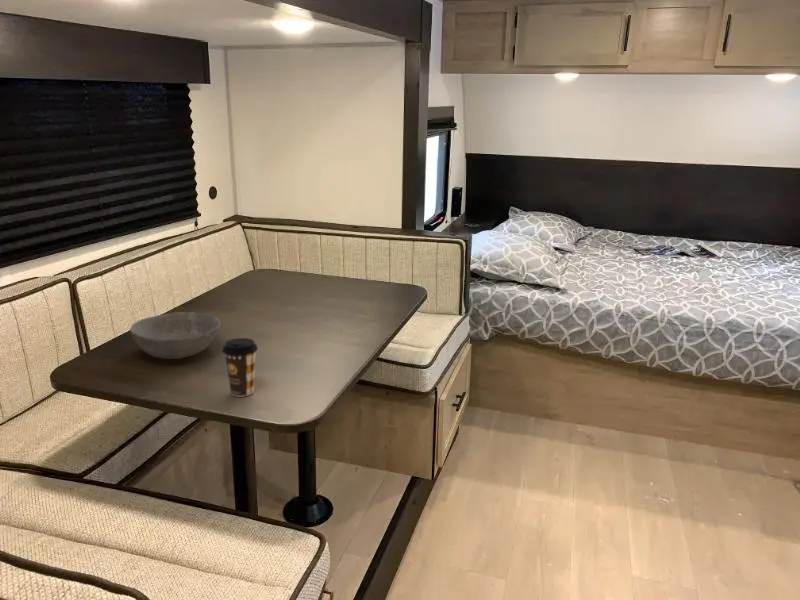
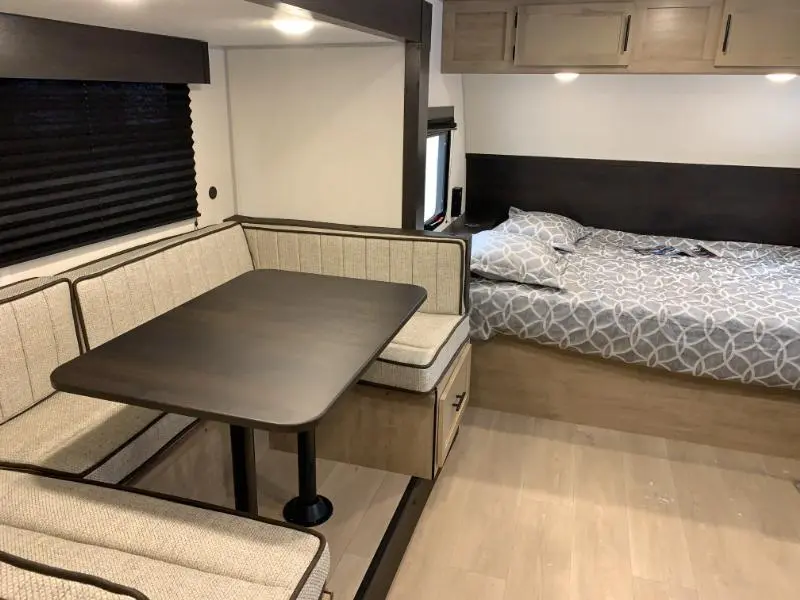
- bowl [129,311,222,360]
- coffee cup [221,337,259,397]
